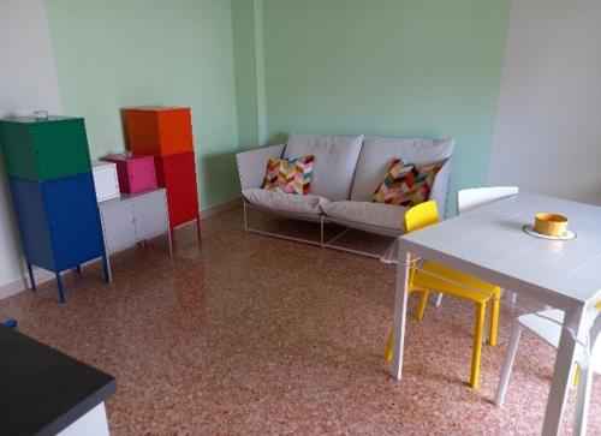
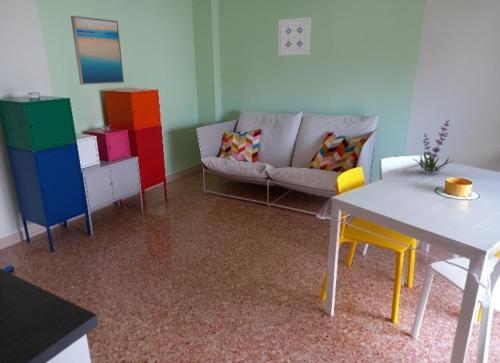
+ wall art [70,15,125,86]
+ plant [413,119,455,174]
+ wall art [277,16,312,56]
